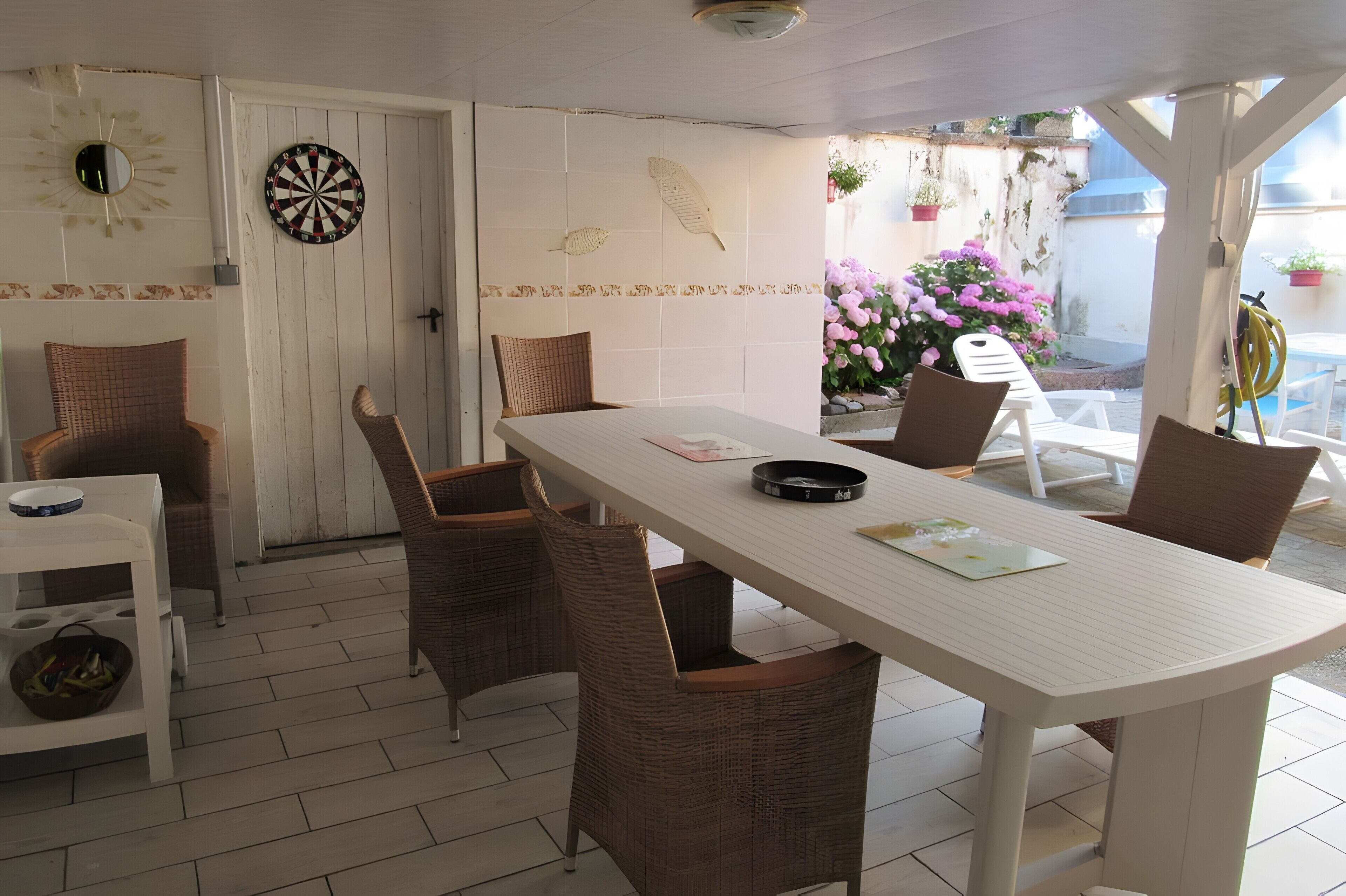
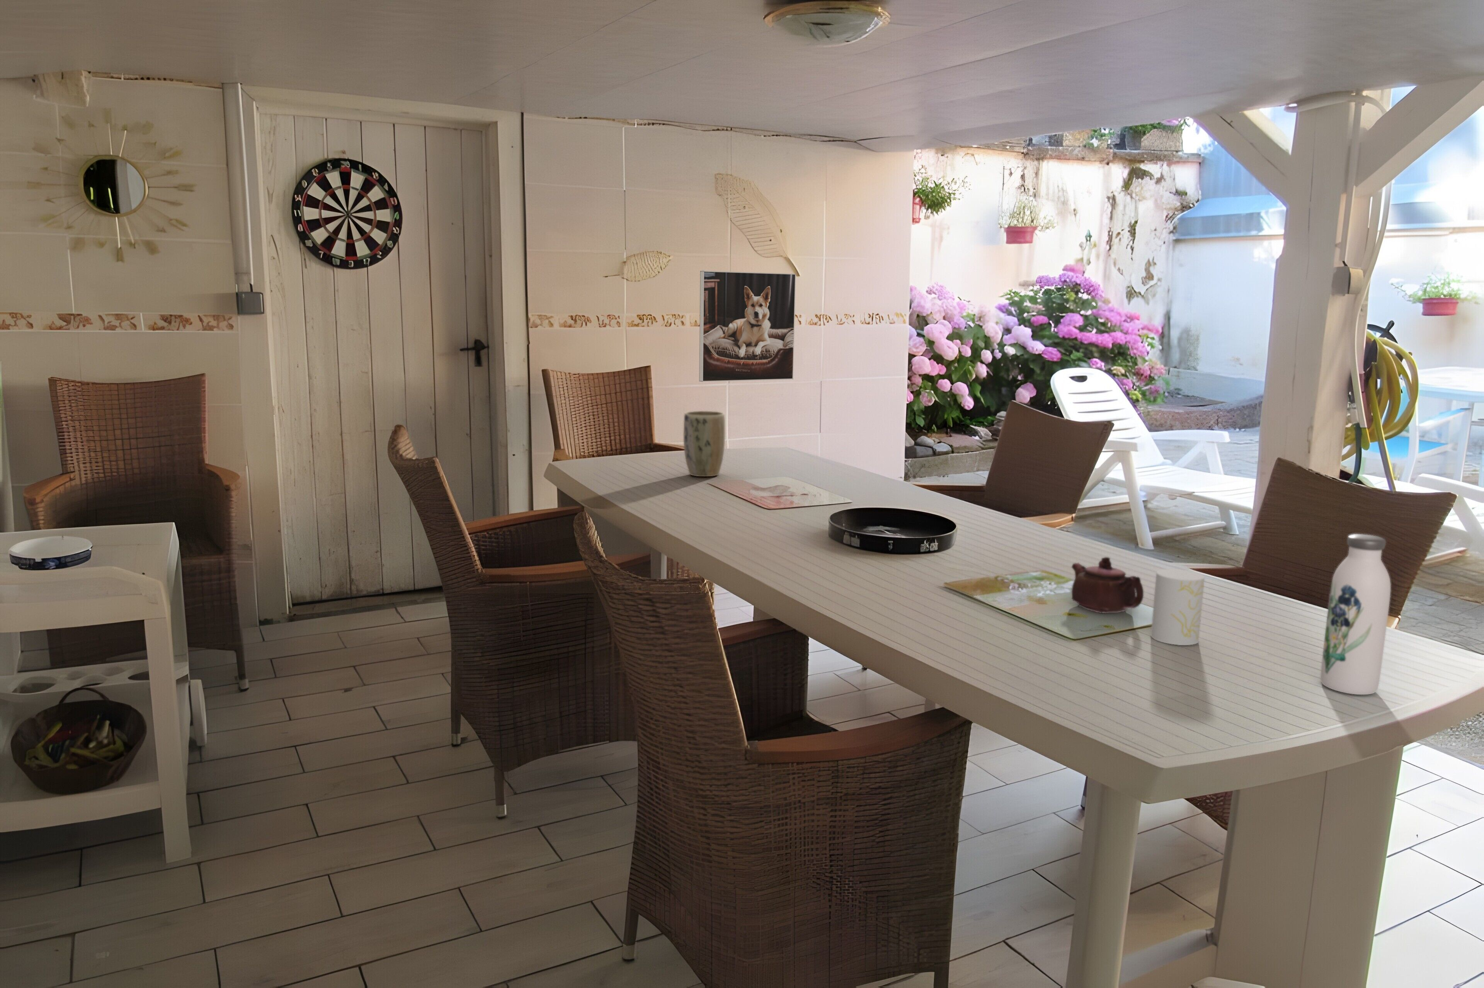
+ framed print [699,270,796,383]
+ plant pot [684,410,725,477]
+ cup [1151,568,1205,646]
+ teapot [1072,557,1144,614]
+ water bottle [1320,534,1391,695]
